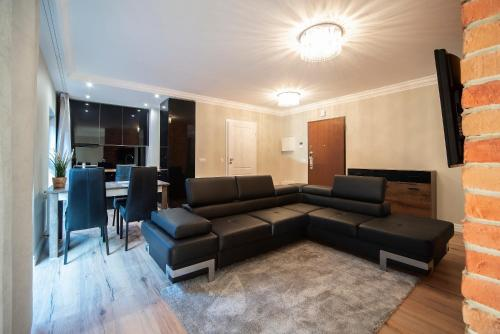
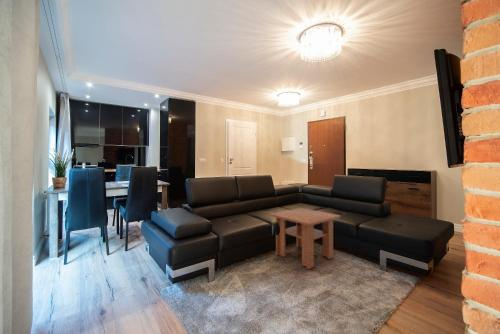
+ coffee table [268,207,341,270]
